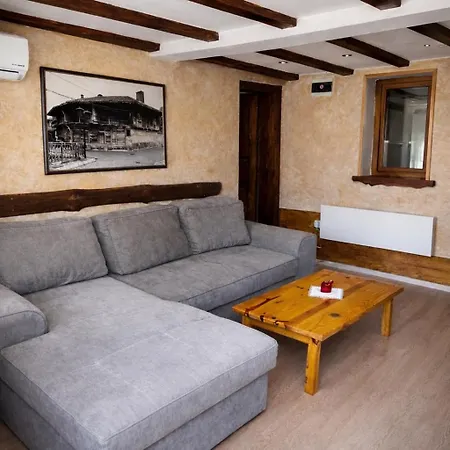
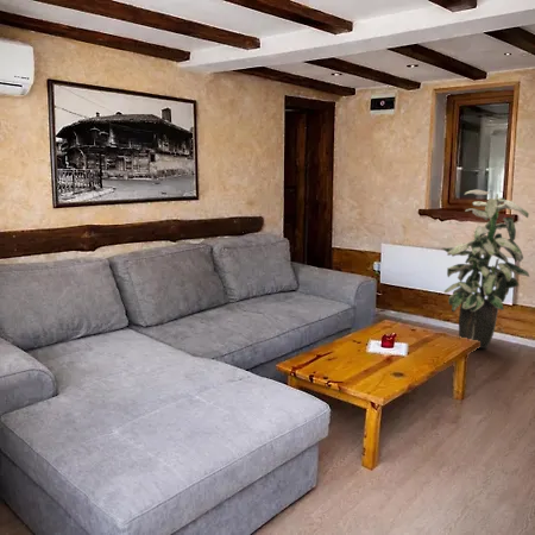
+ indoor plant [441,189,530,350]
